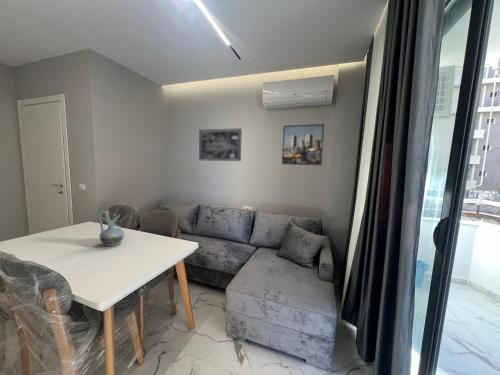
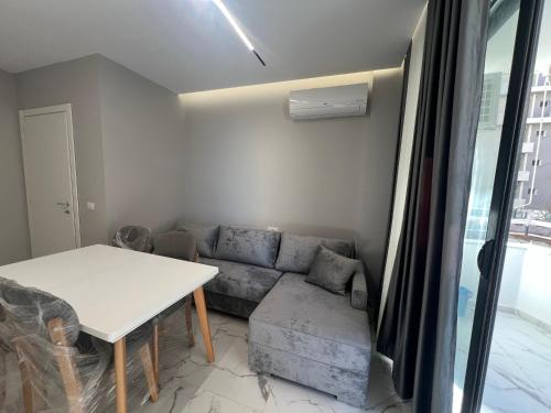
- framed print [281,123,325,166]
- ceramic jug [97,210,125,247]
- wall art [198,127,243,162]
